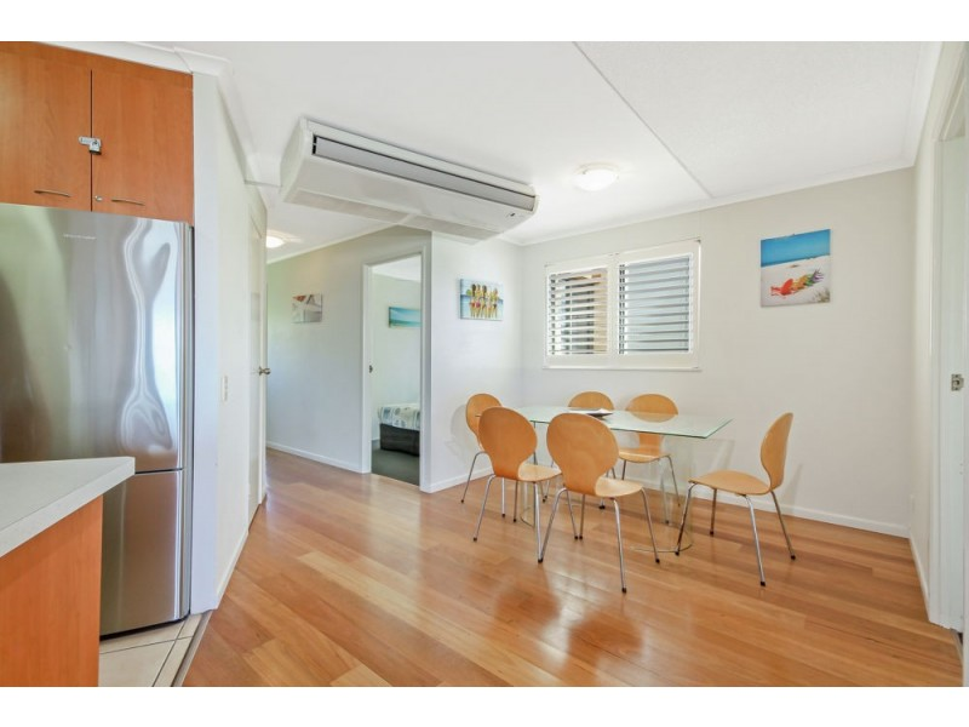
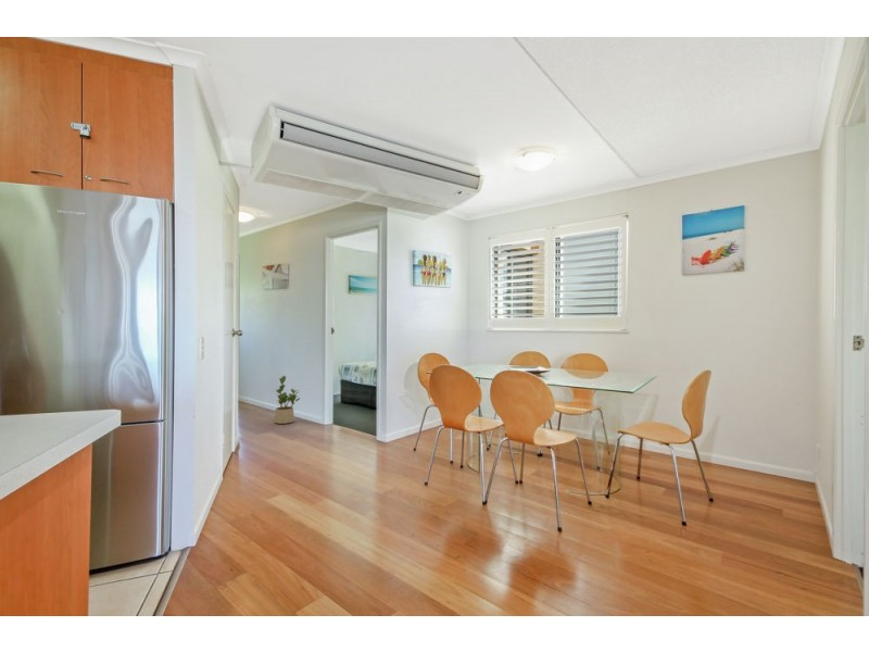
+ potted plant [274,375,301,425]
